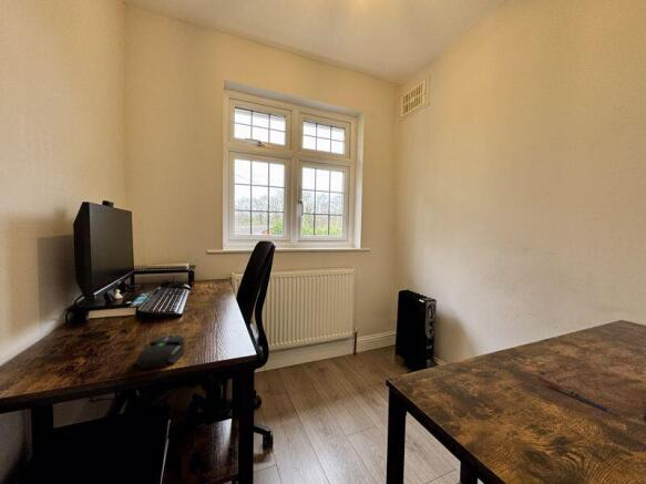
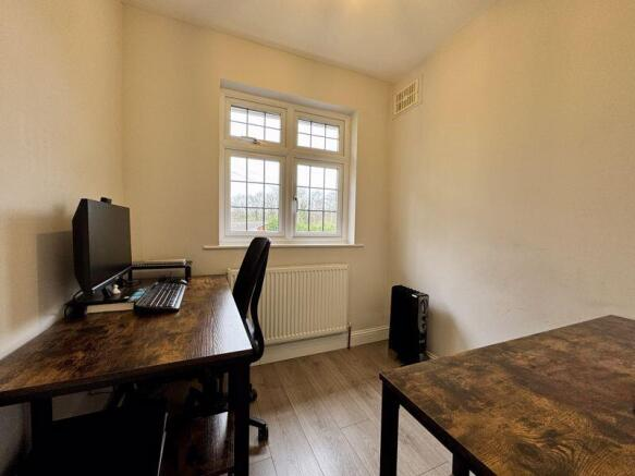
- mouse [132,333,186,369]
- pen [536,375,616,415]
